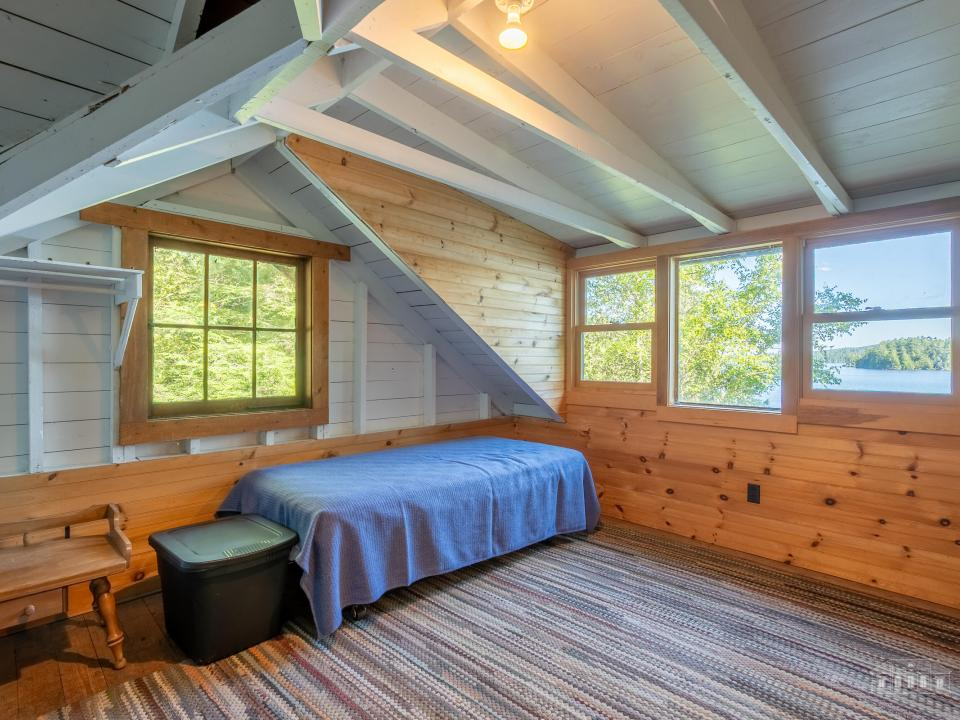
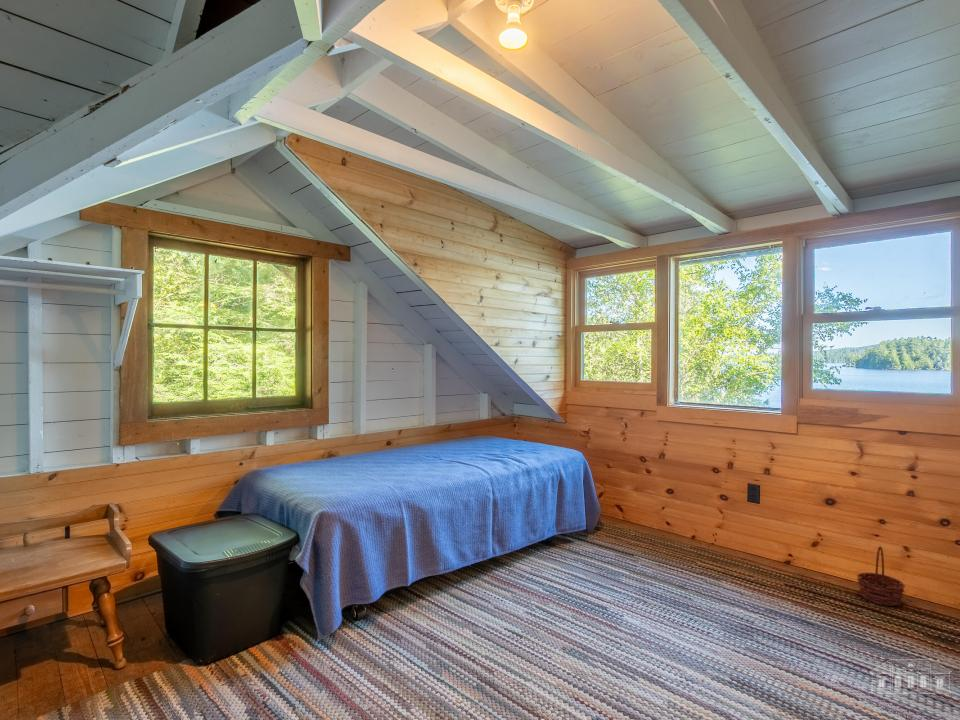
+ basket [856,545,906,607]
